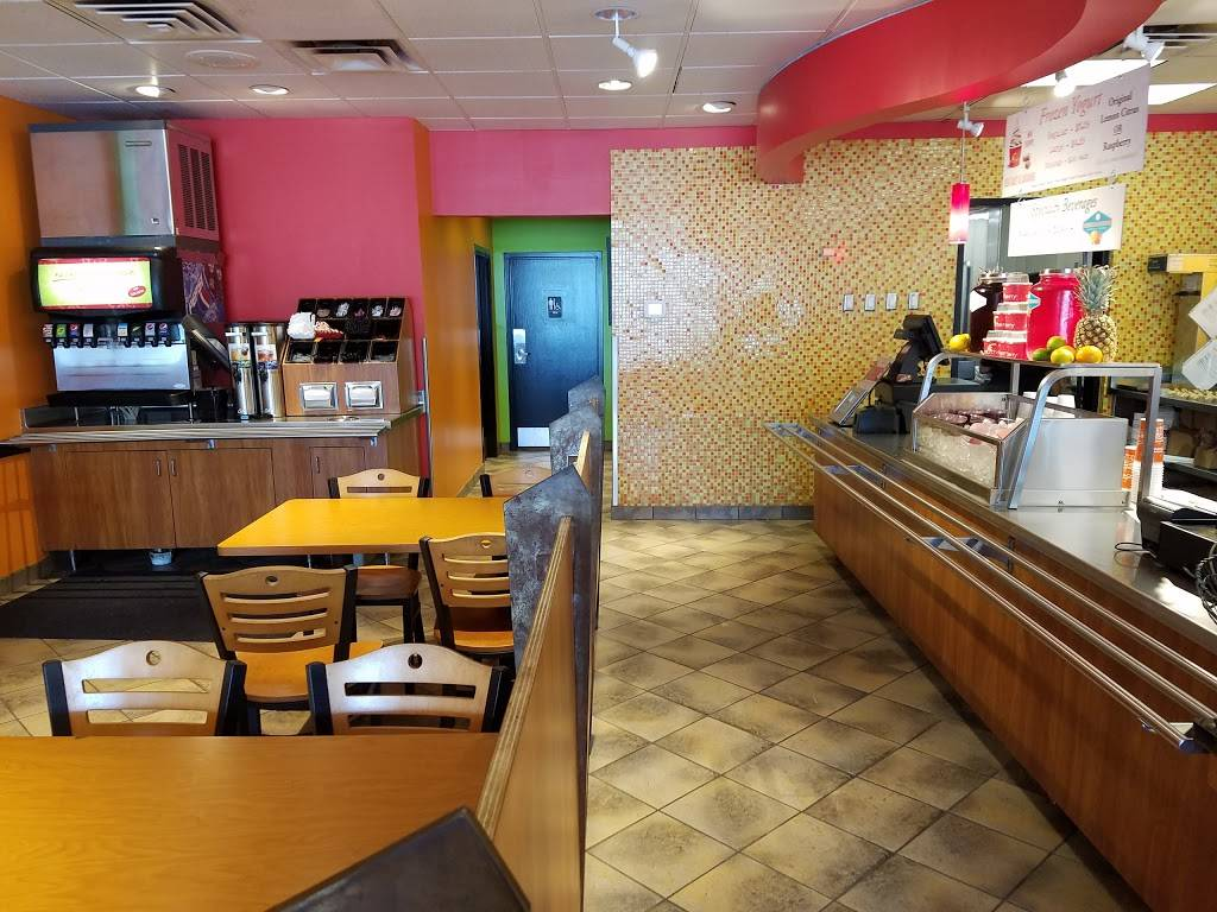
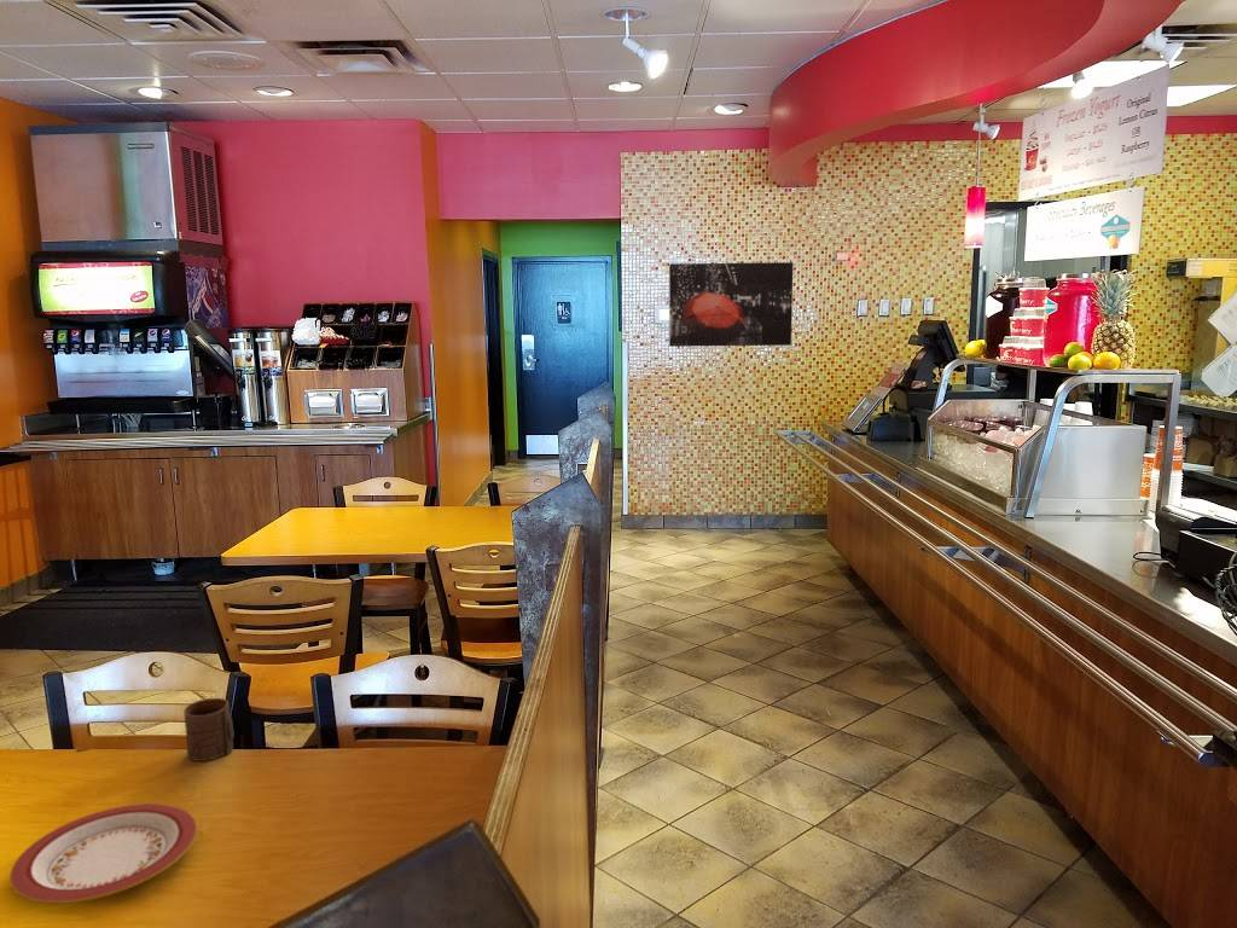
+ cup [182,697,236,762]
+ wall art [668,261,795,348]
+ plate [8,802,198,905]
